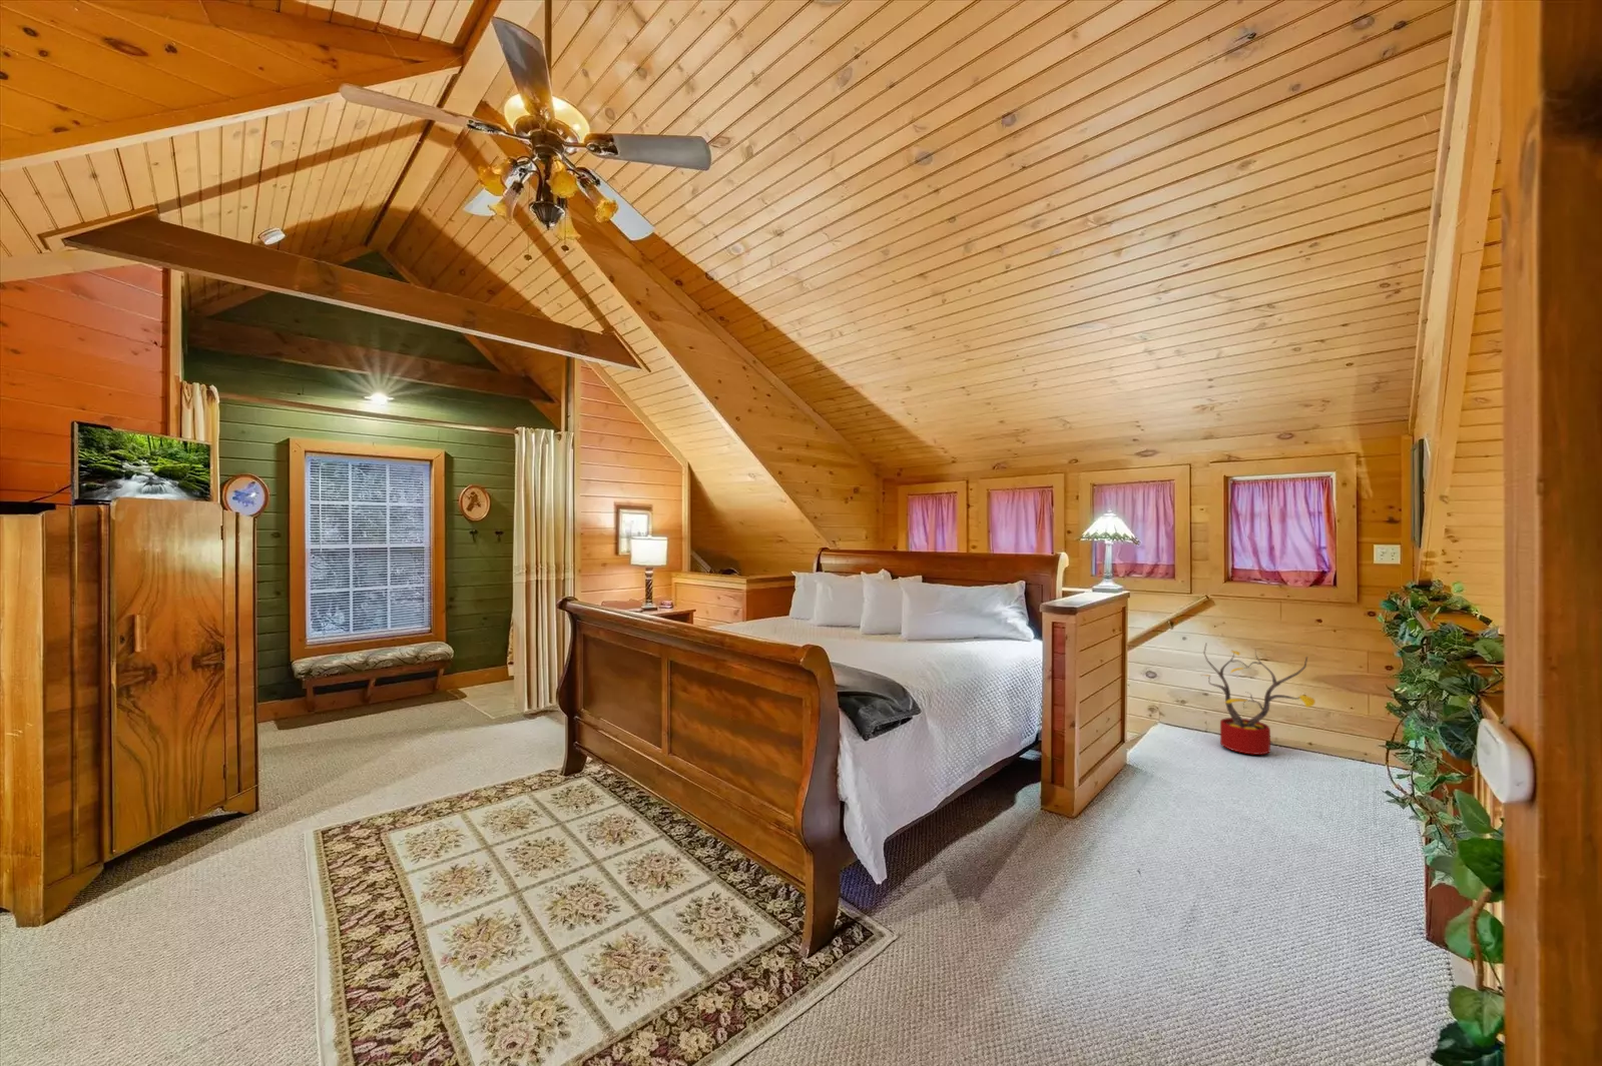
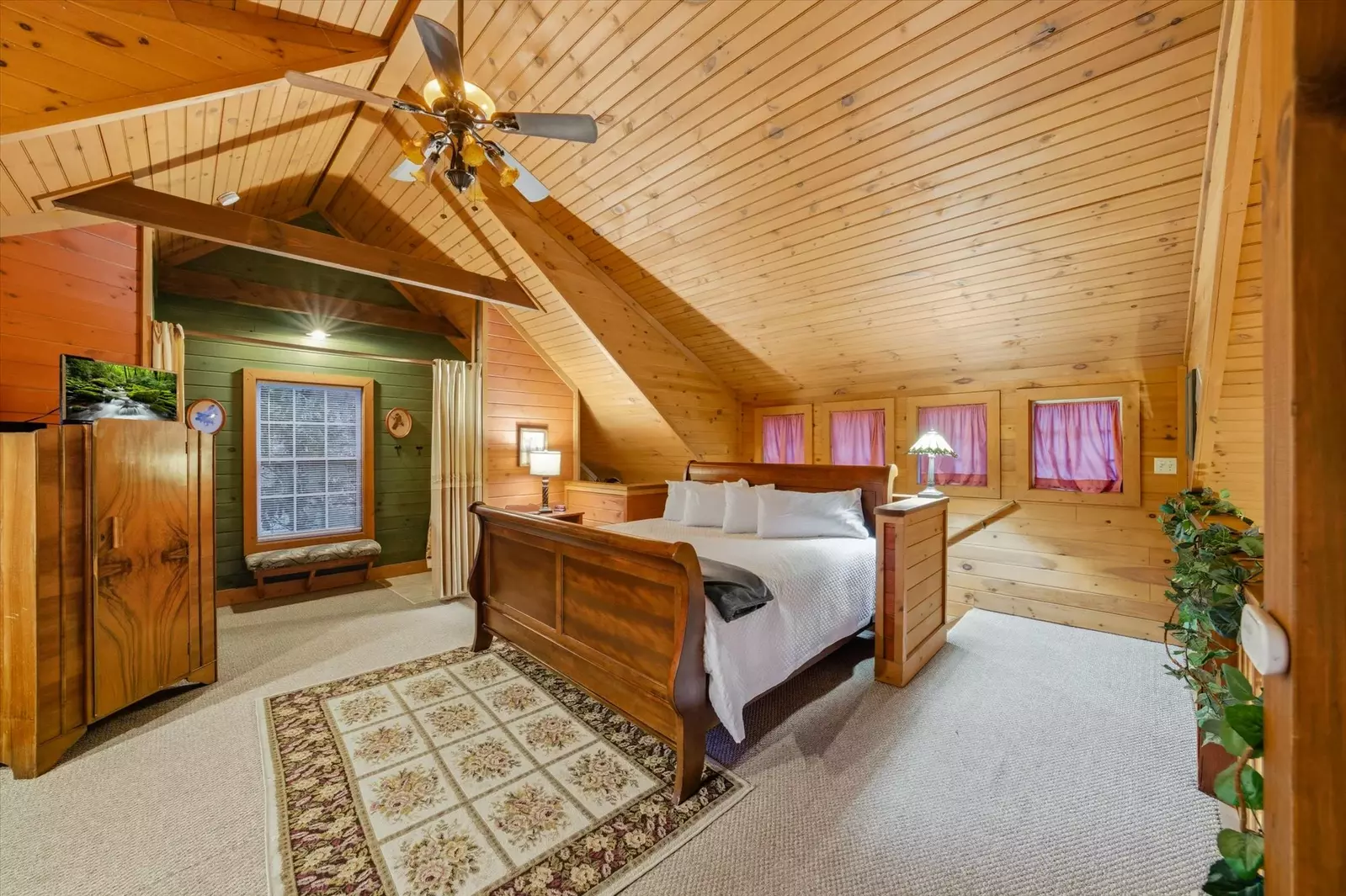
- decorative plant [1200,641,1316,755]
